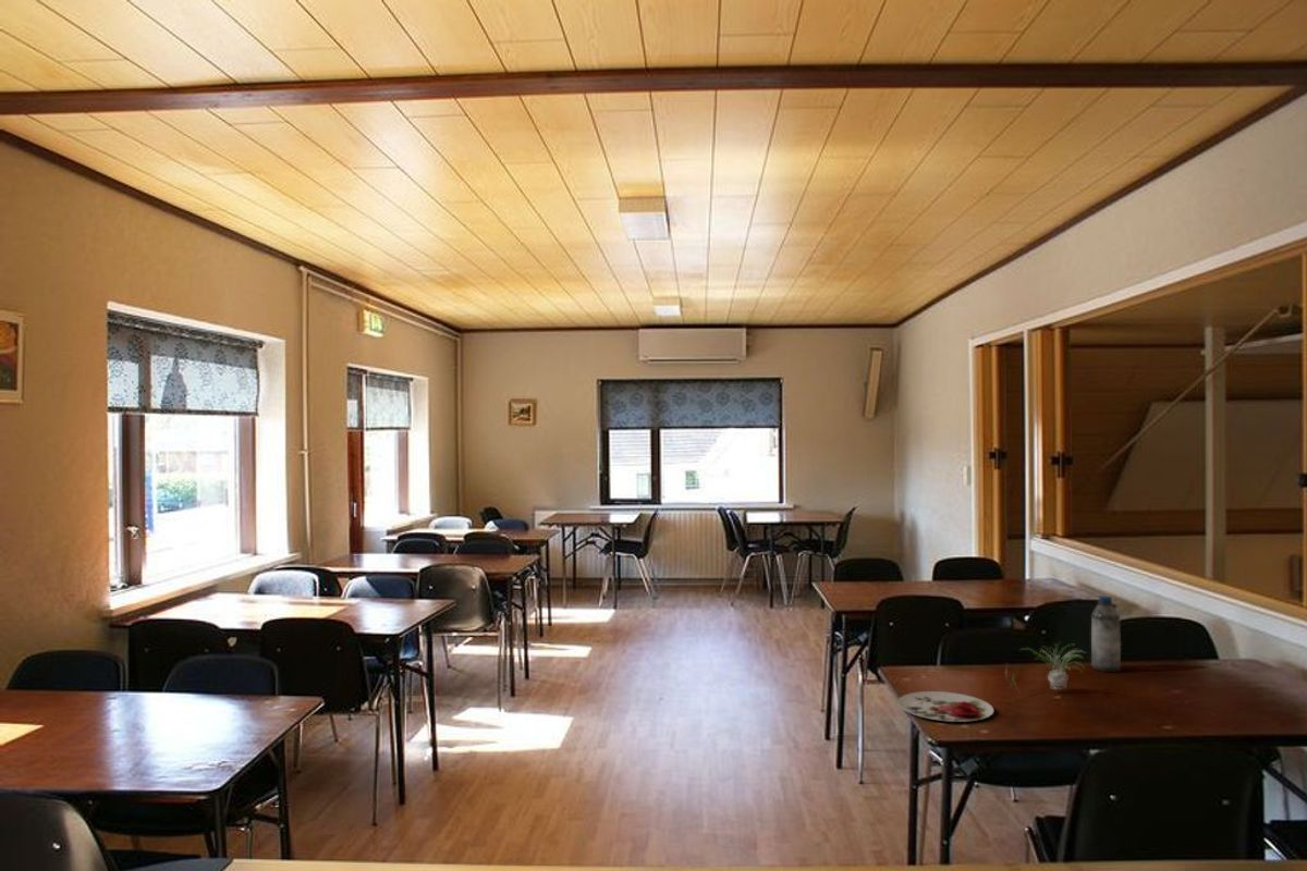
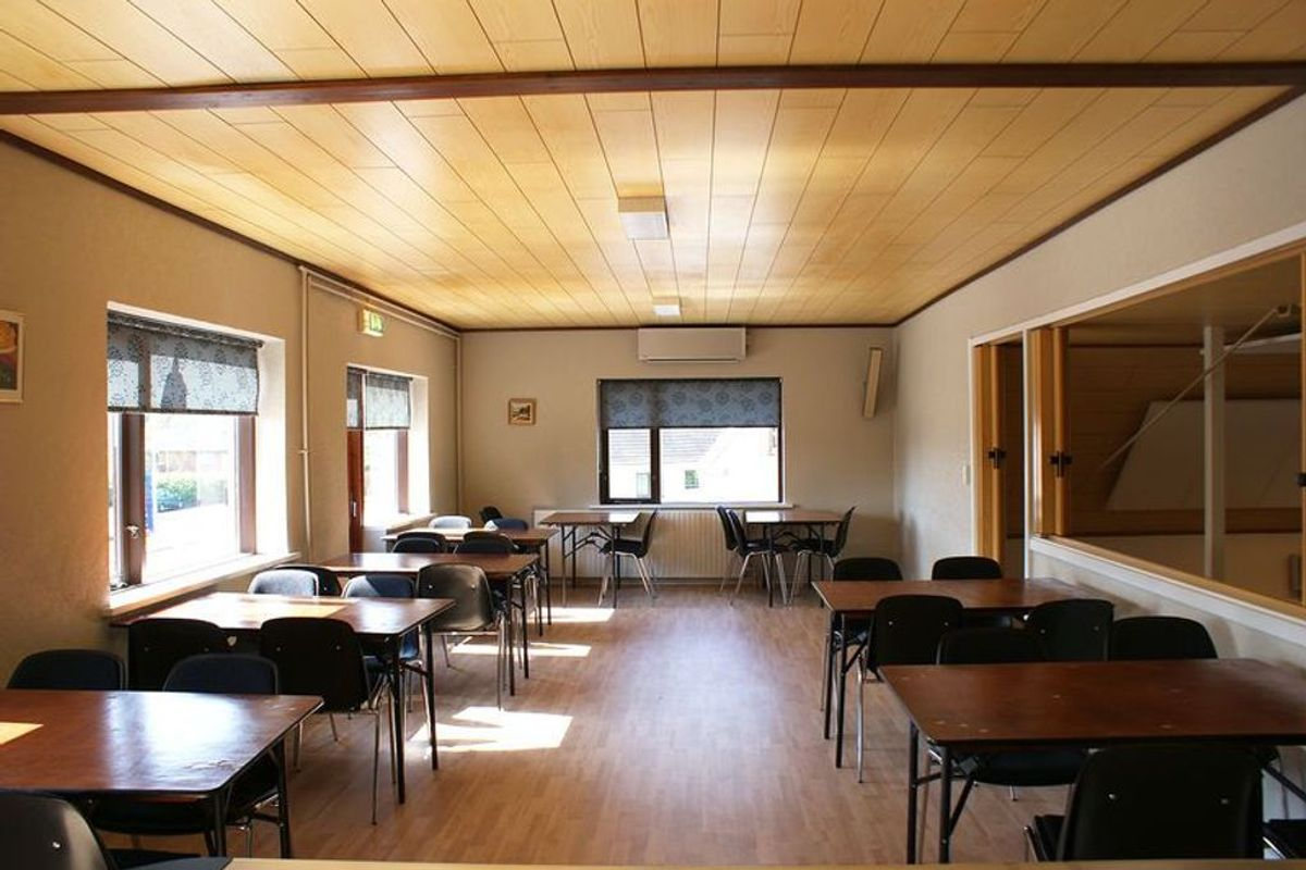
- plate [896,690,994,723]
- water bottle [1090,594,1122,673]
- plant [1004,641,1087,699]
